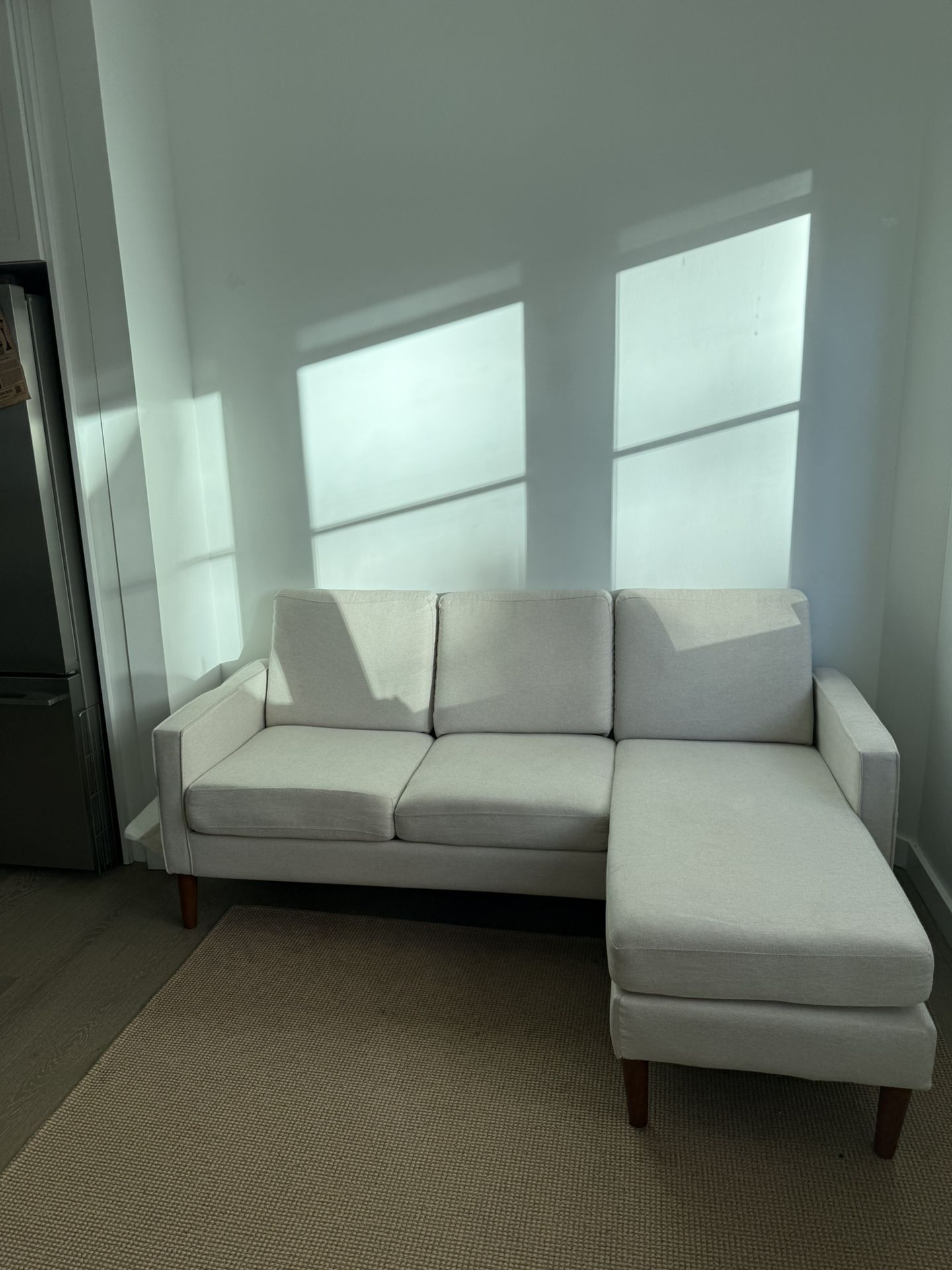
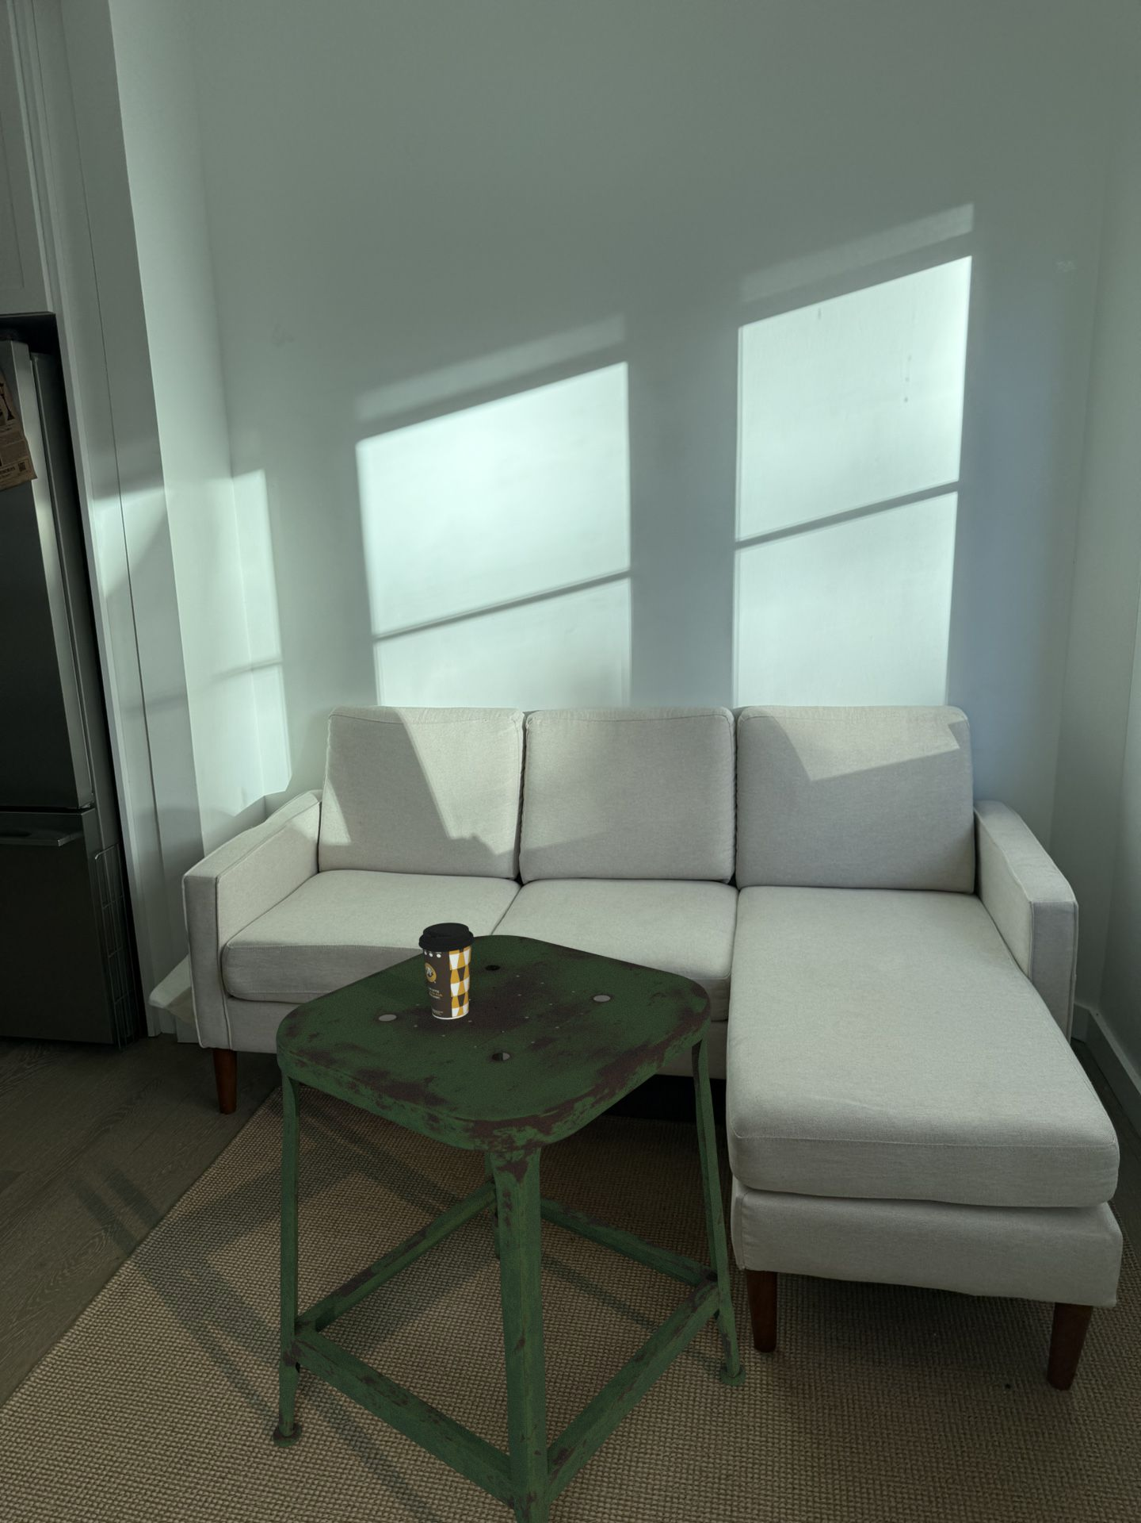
+ coffee cup [417,922,475,1019]
+ stool [272,934,747,1523]
